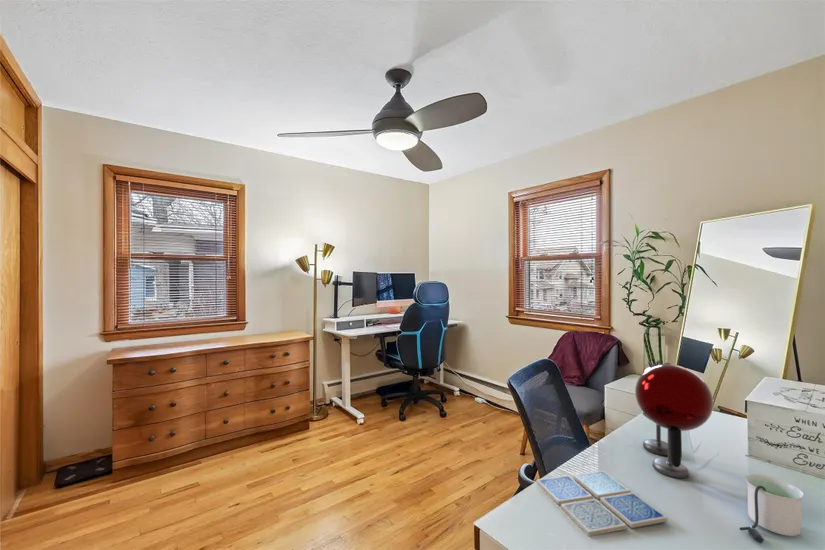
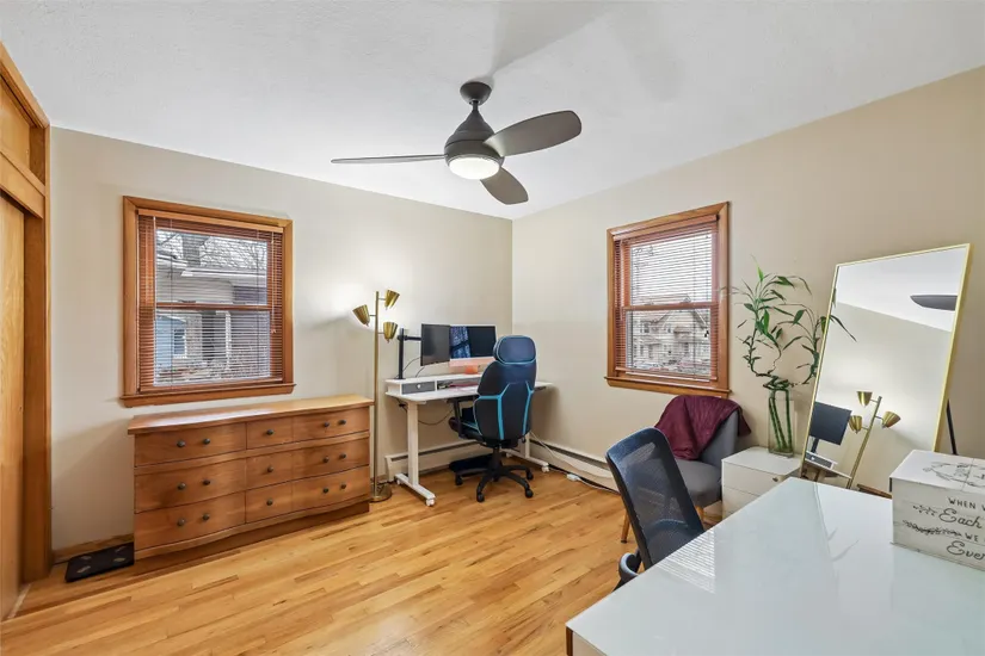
- drink coaster [535,469,668,537]
- desk lamp [634,359,804,545]
